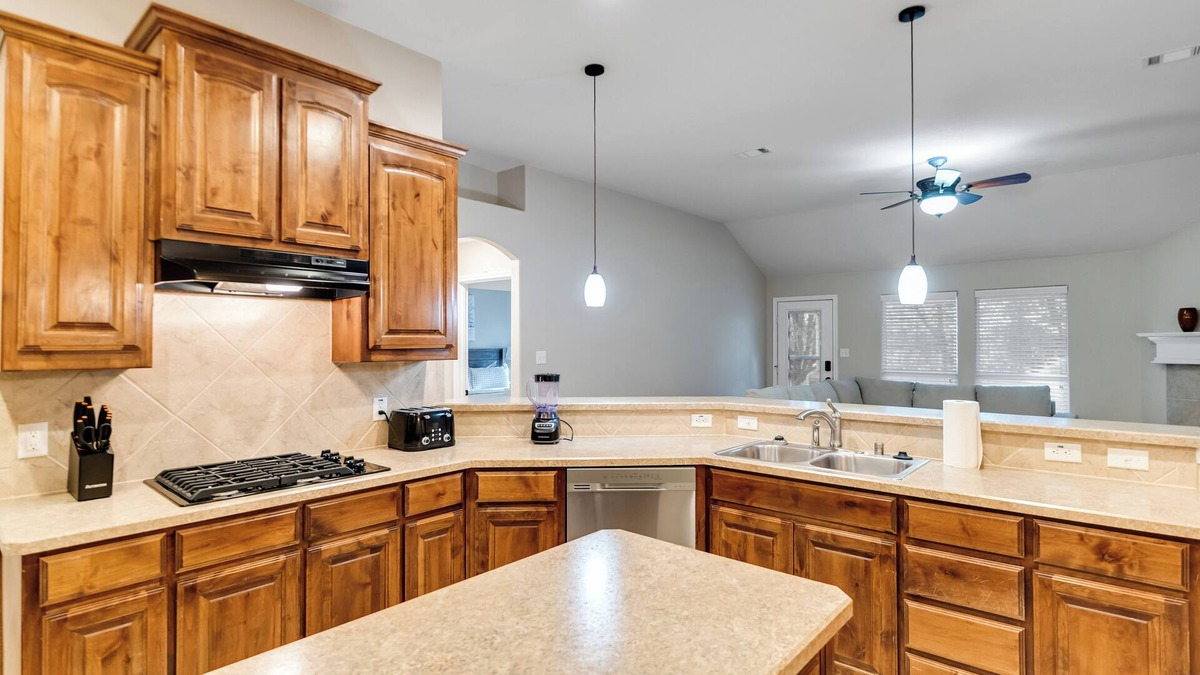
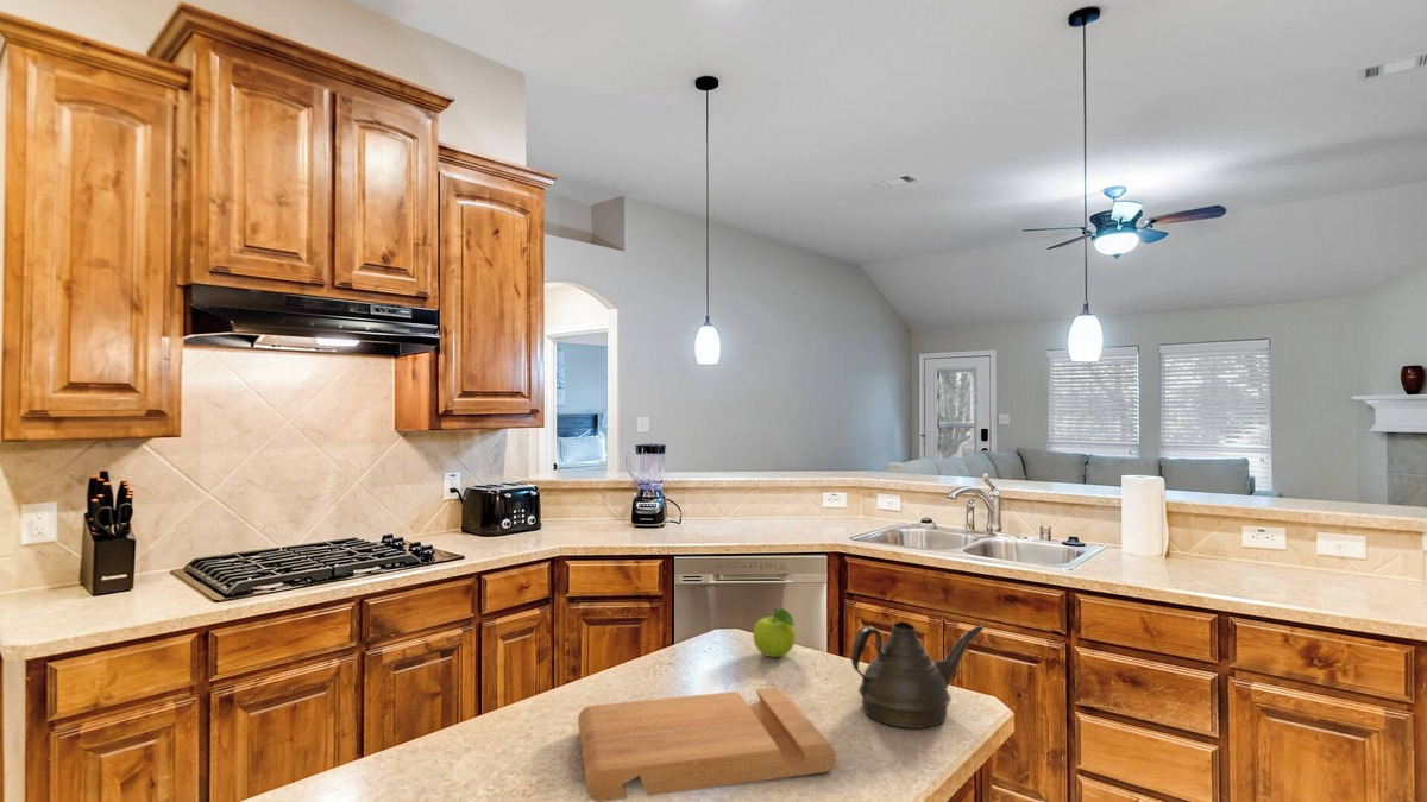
+ fruit [752,607,797,658]
+ cutting board [577,687,837,802]
+ teapot [850,620,985,730]
